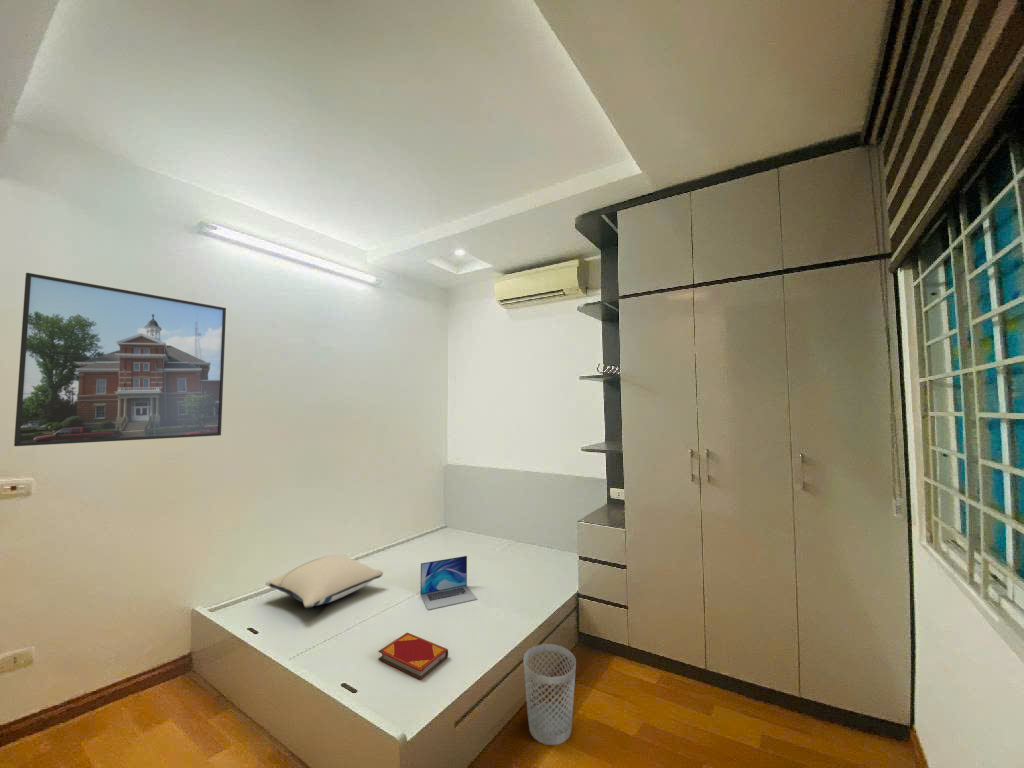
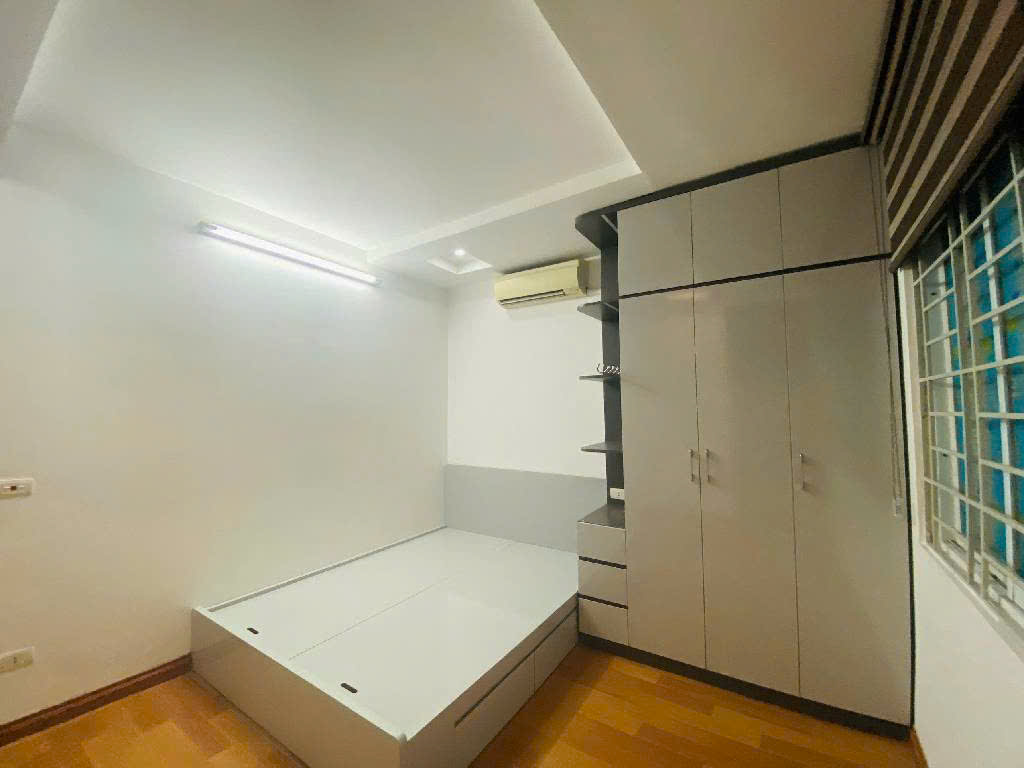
- wastebasket [522,643,577,746]
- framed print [13,272,227,447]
- pillow [265,554,384,609]
- laptop [419,555,478,611]
- hardback book [378,632,449,681]
